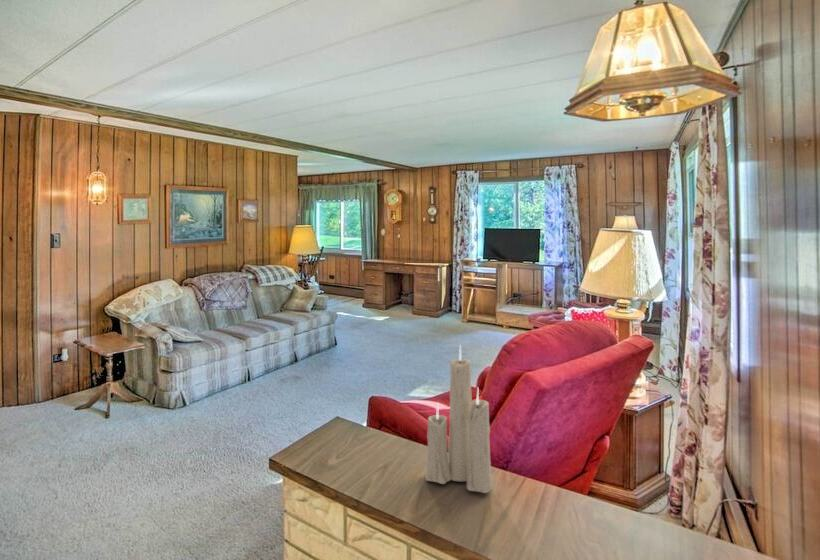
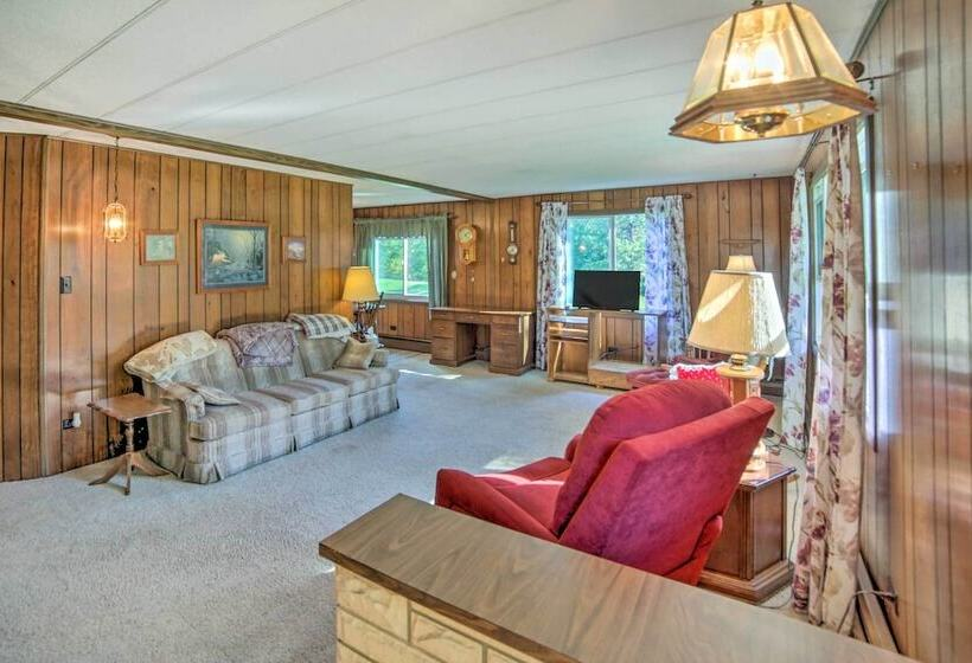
- candle [424,343,494,494]
